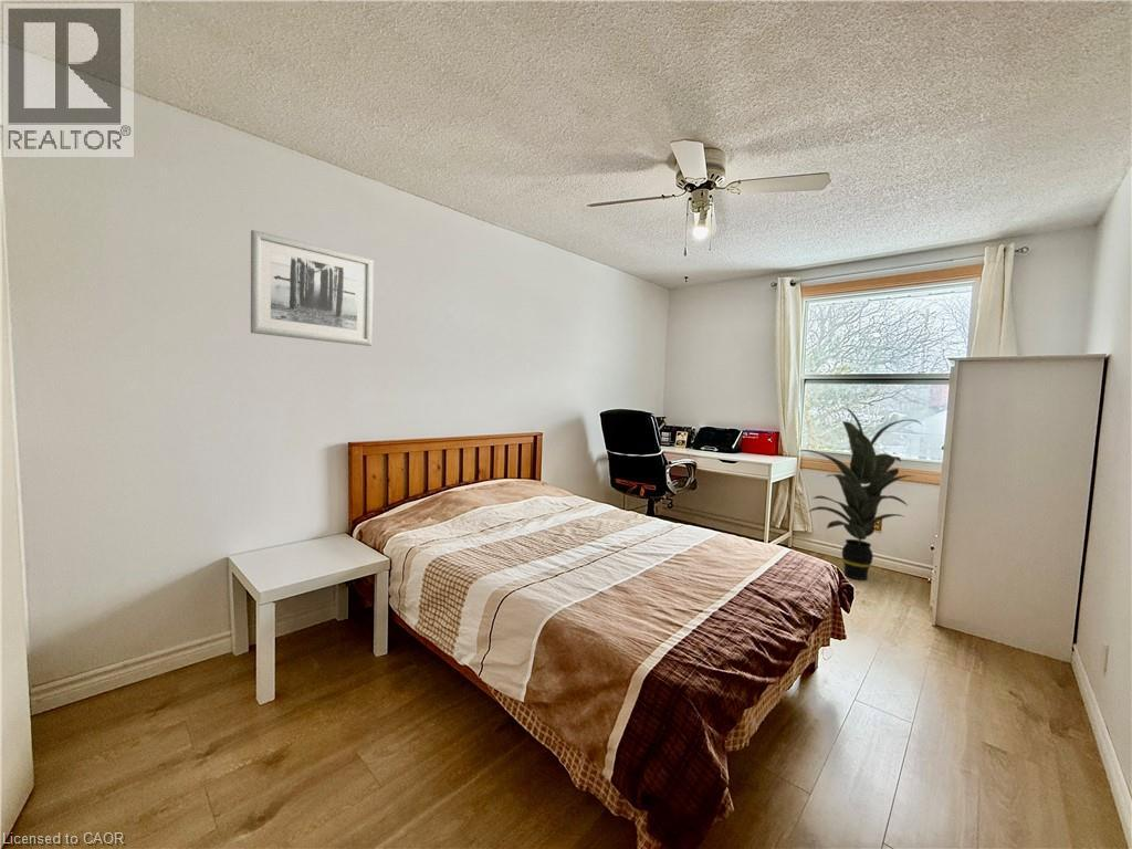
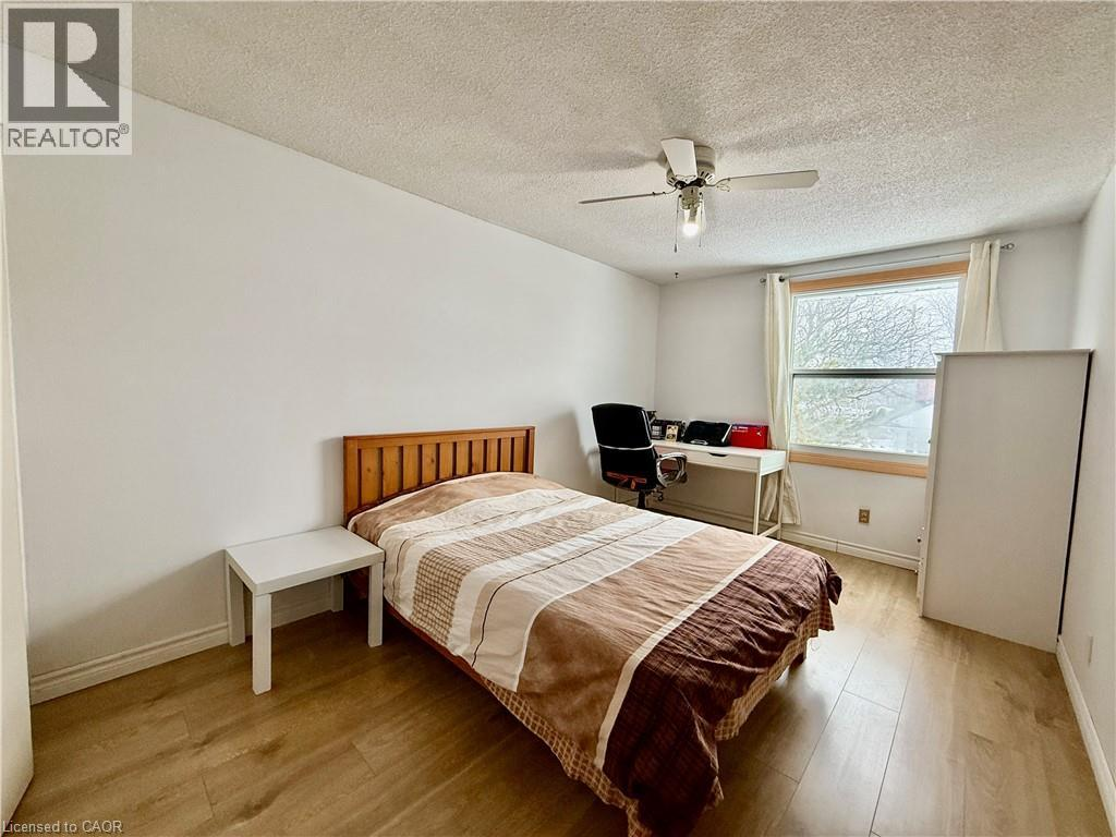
- wall art [250,229,375,347]
- indoor plant [799,406,922,581]
